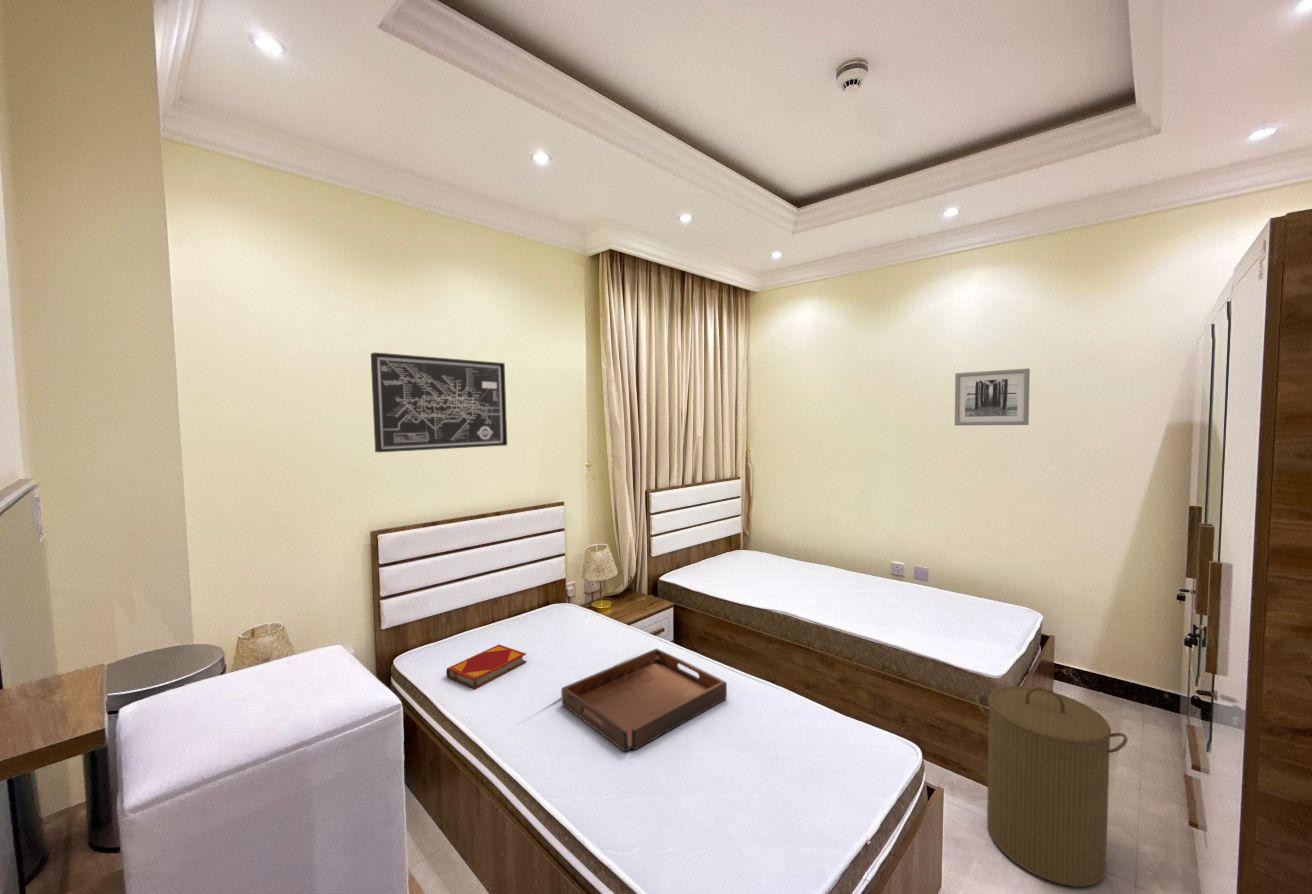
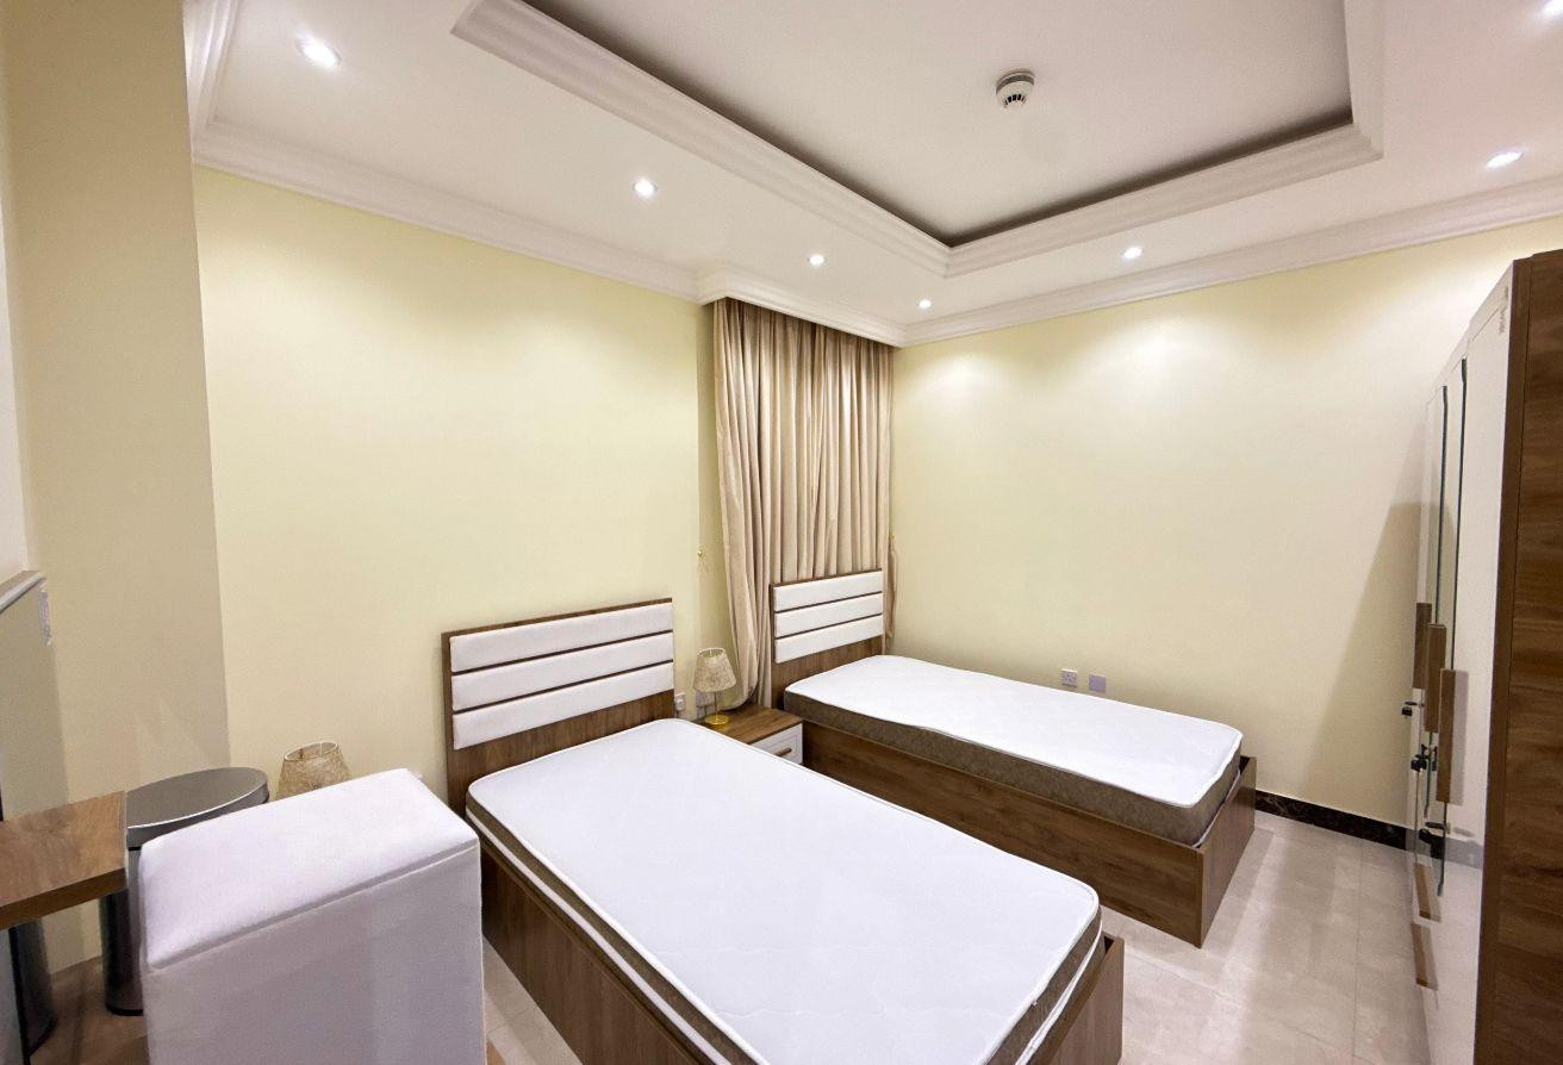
- hardback book [445,644,527,690]
- laundry hamper [975,685,1129,887]
- wall art [370,352,508,453]
- serving tray [560,647,728,752]
- wall art [954,367,1031,426]
